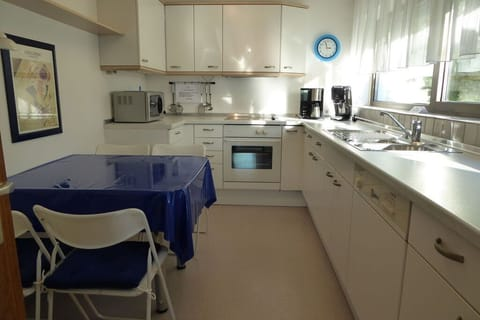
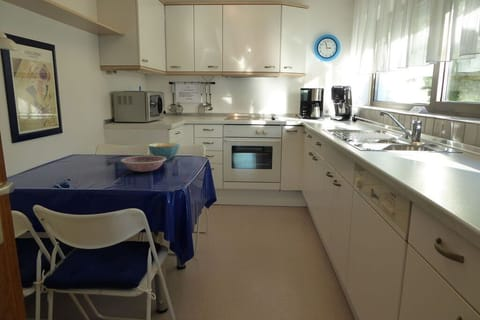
+ cereal bowl [147,142,180,161]
+ bowl [120,155,167,173]
